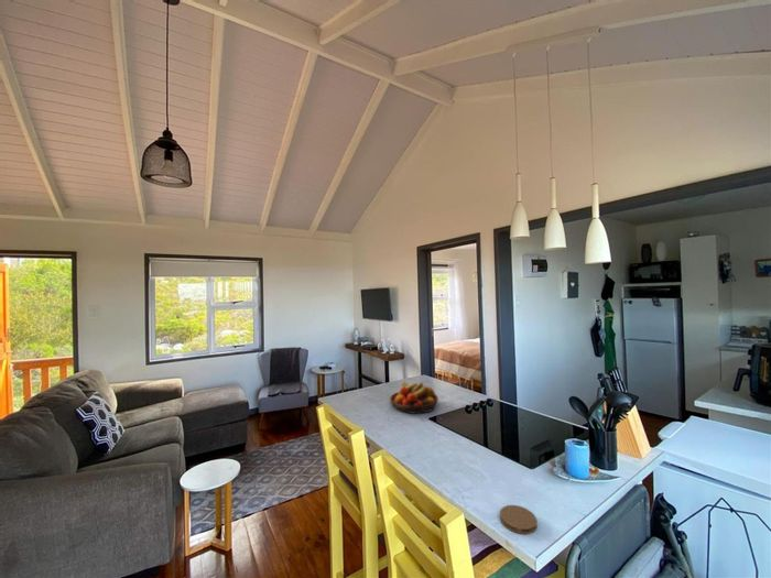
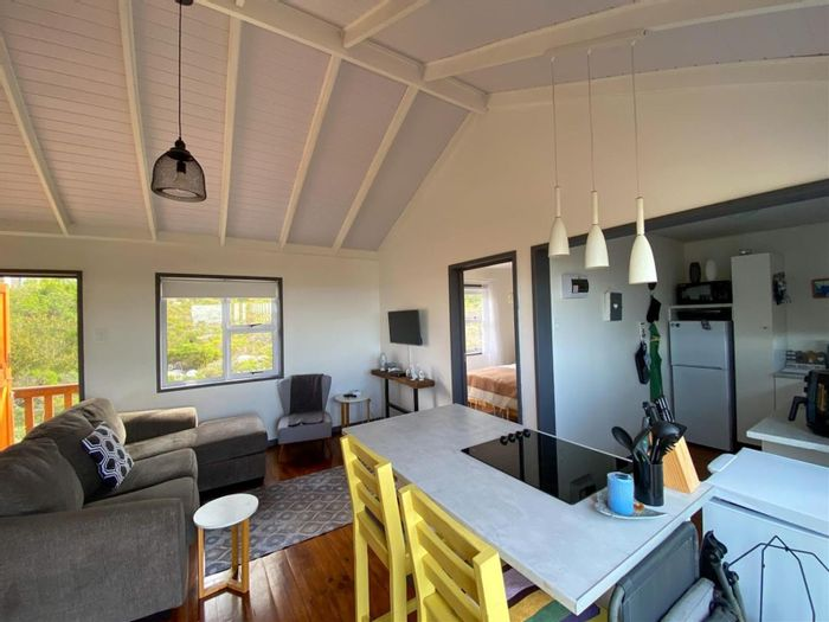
- fruit bowl [389,380,439,415]
- coaster [499,504,539,535]
